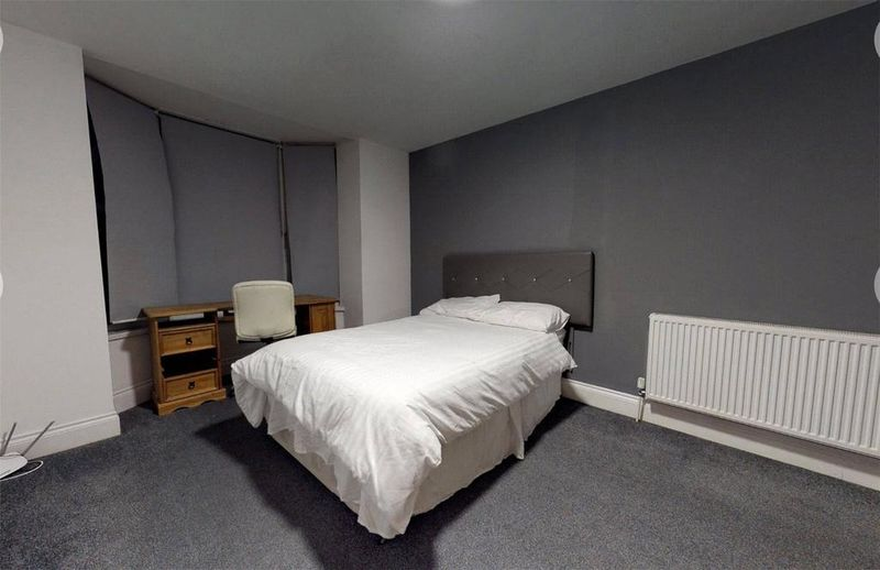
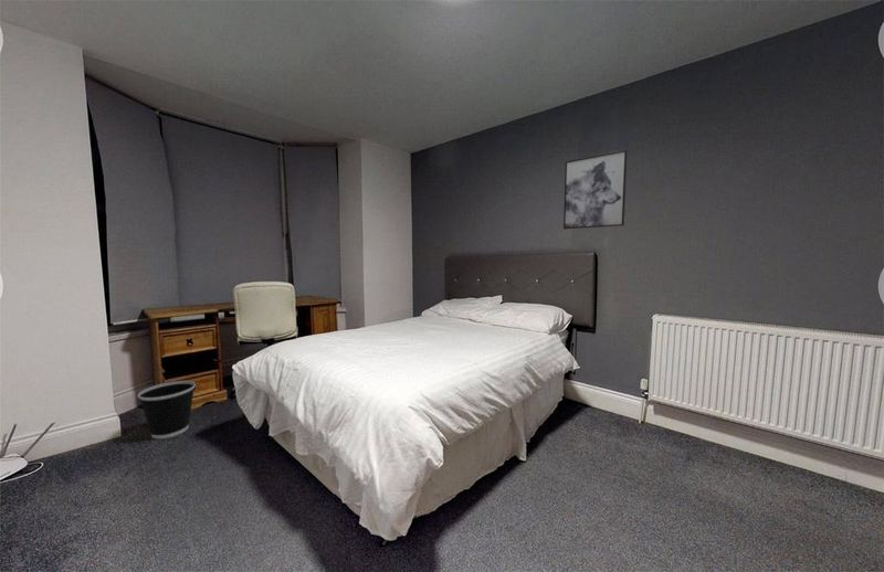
+ wall art [562,149,629,231]
+ wastebasket [137,380,197,439]
